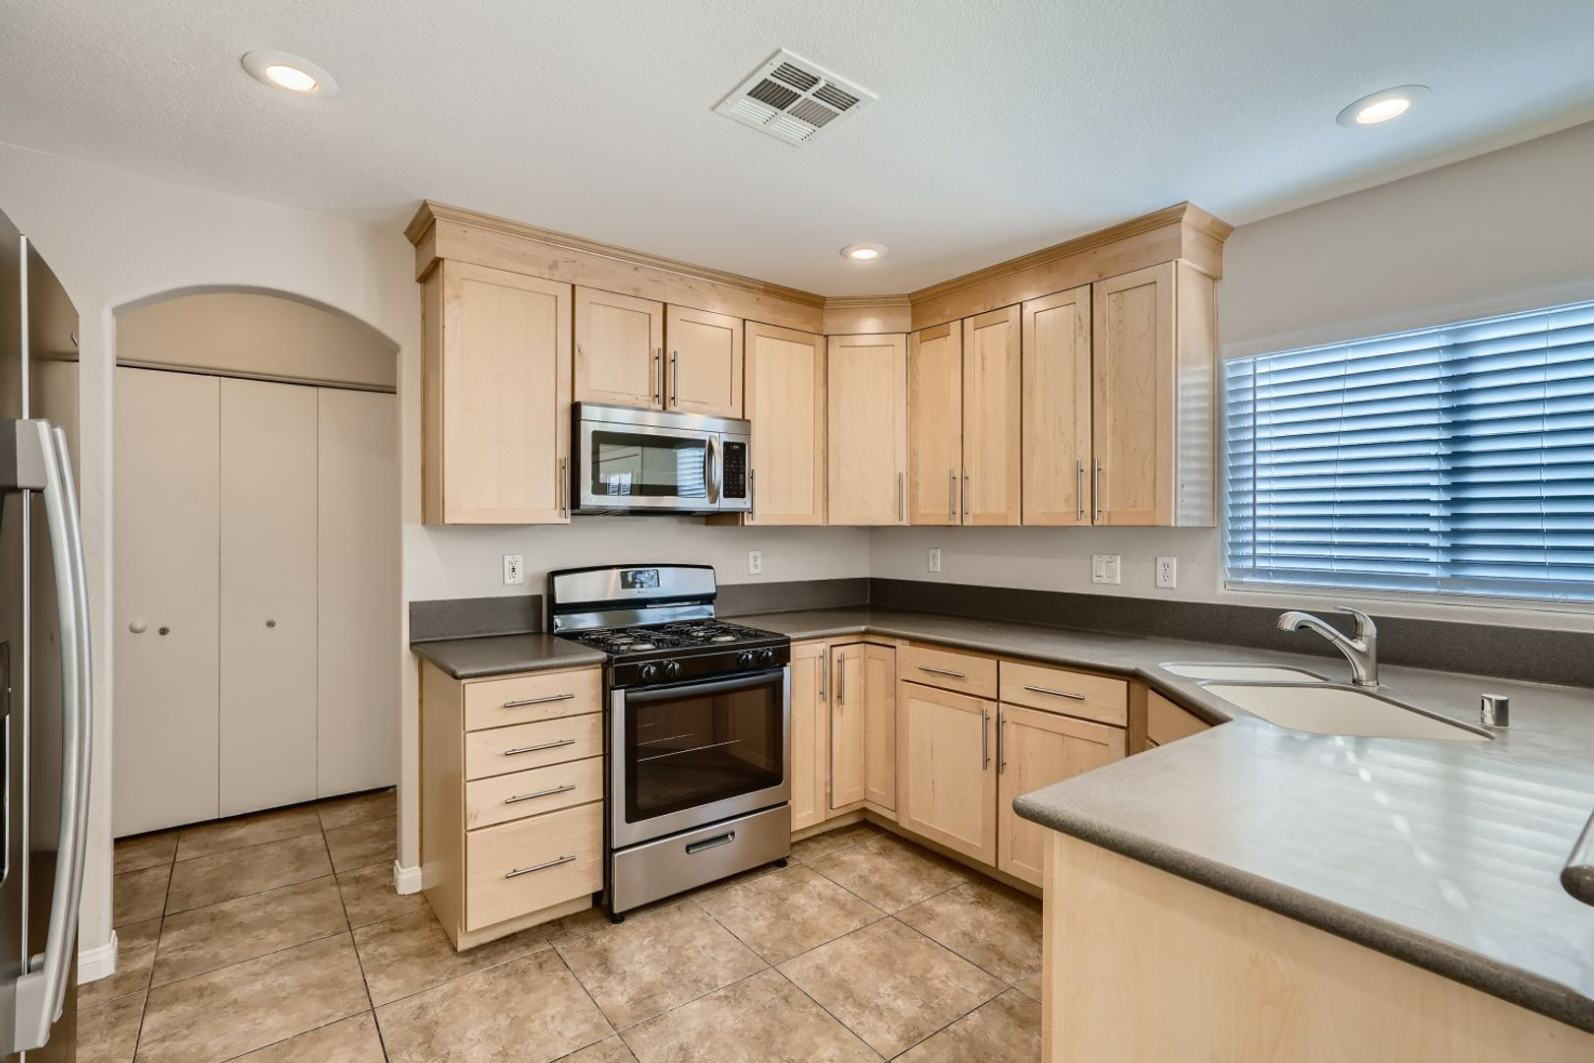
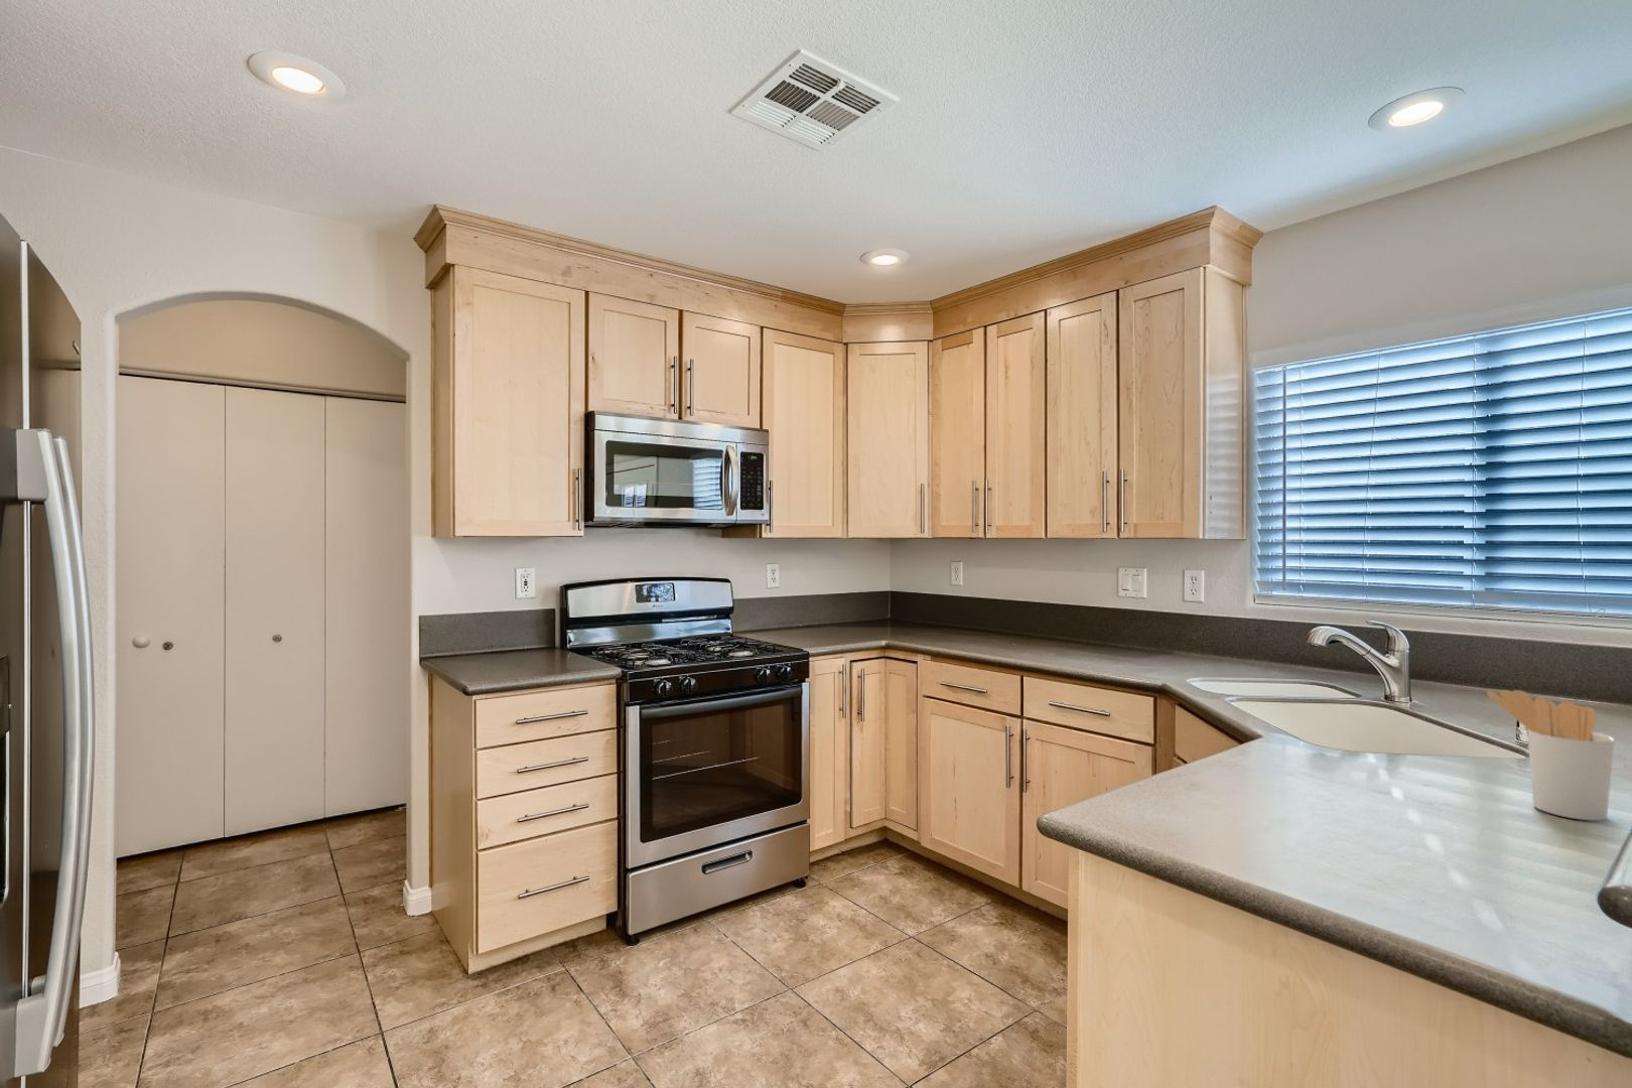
+ utensil holder [1486,688,1616,821]
